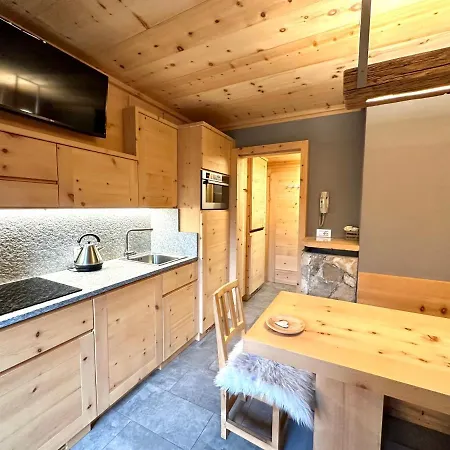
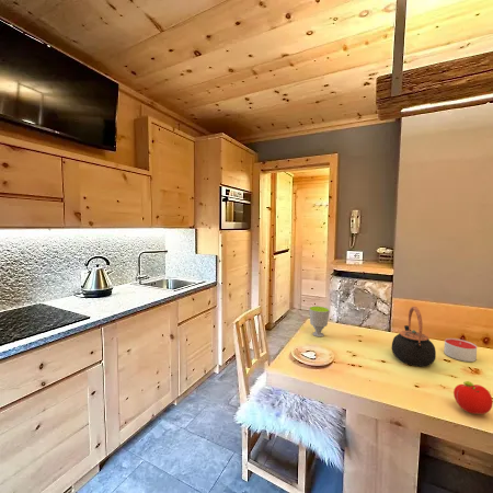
+ candle [443,337,478,363]
+ teapot [391,306,437,368]
+ fruit [452,380,493,415]
+ cup [308,305,331,337]
